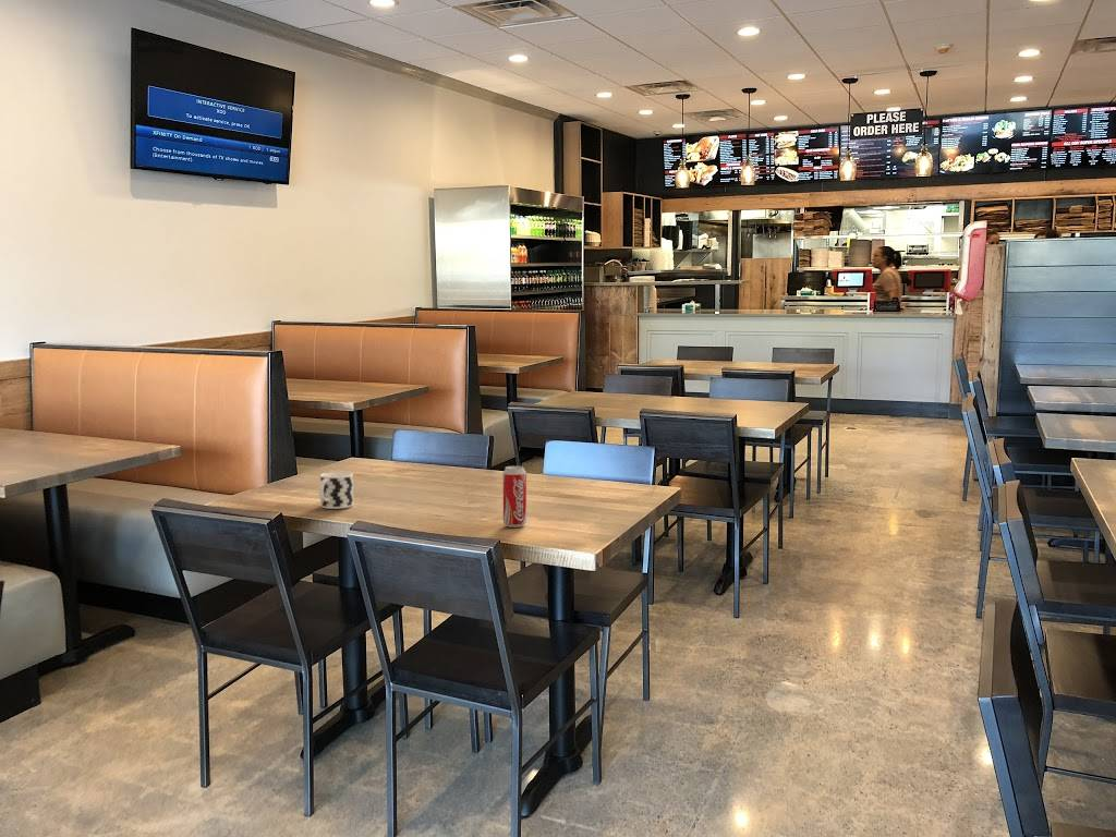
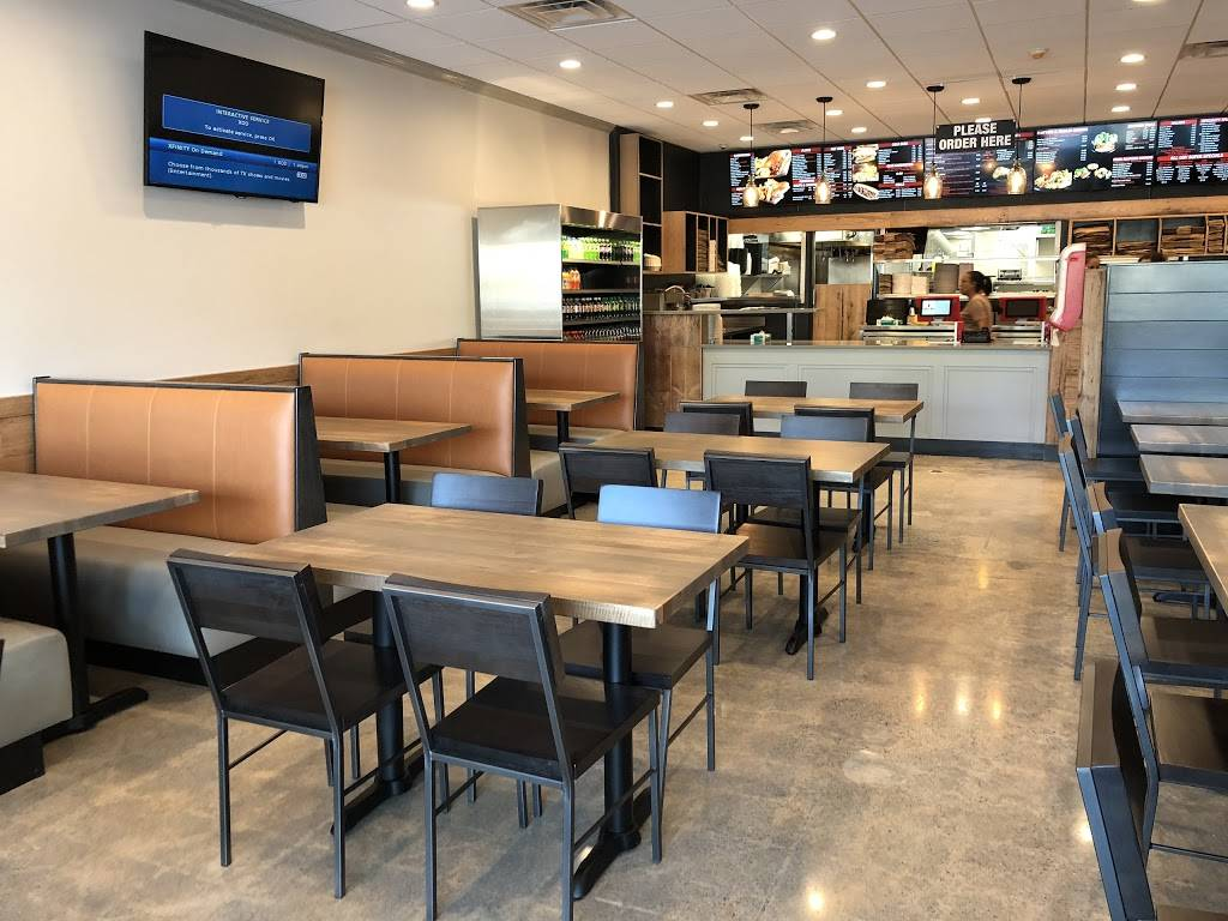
- cup [317,471,354,510]
- beverage can [502,465,527,529]
